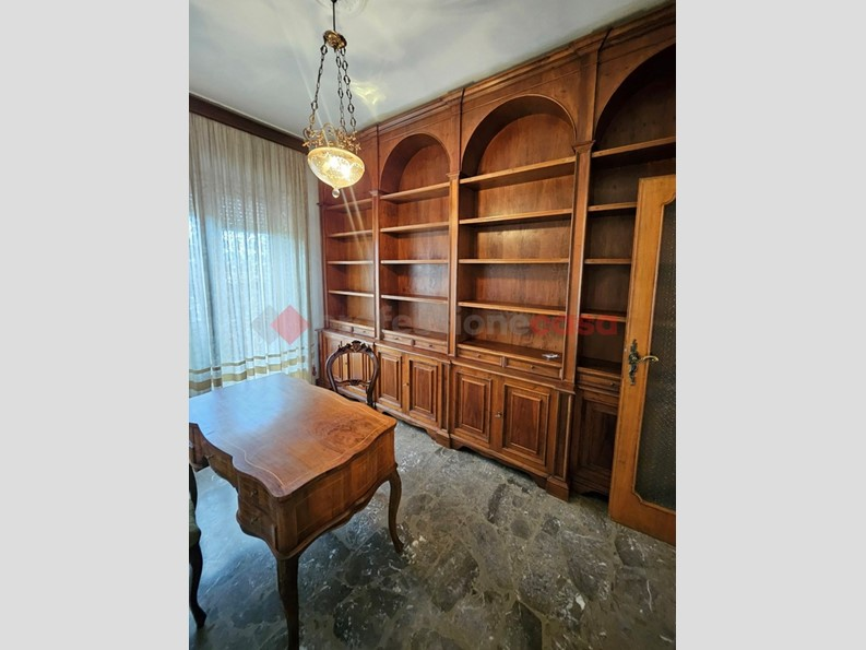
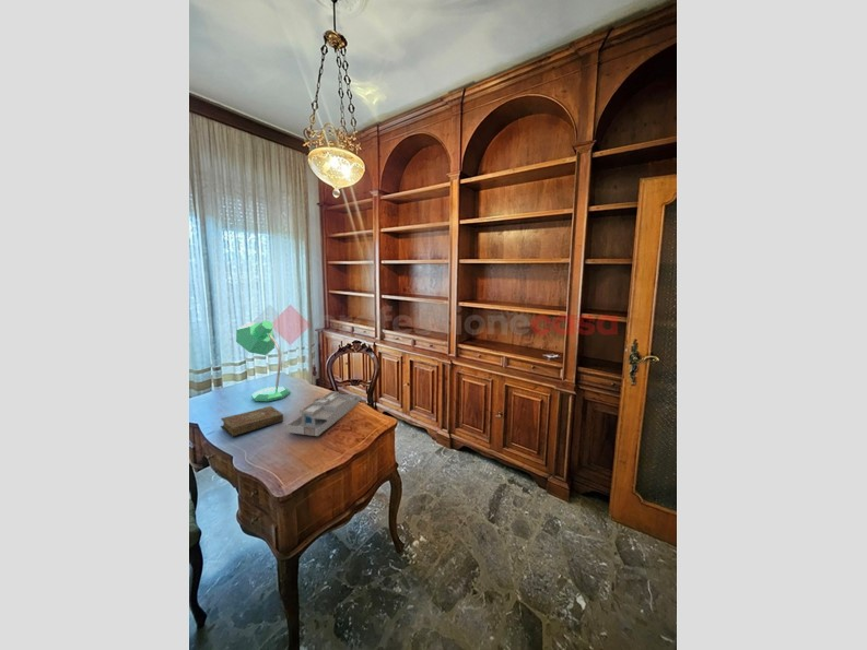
+ book [219,405,284,438]
+ desk lamp [235,319,291,402]
+ desk organizer [285,390,363,437]
